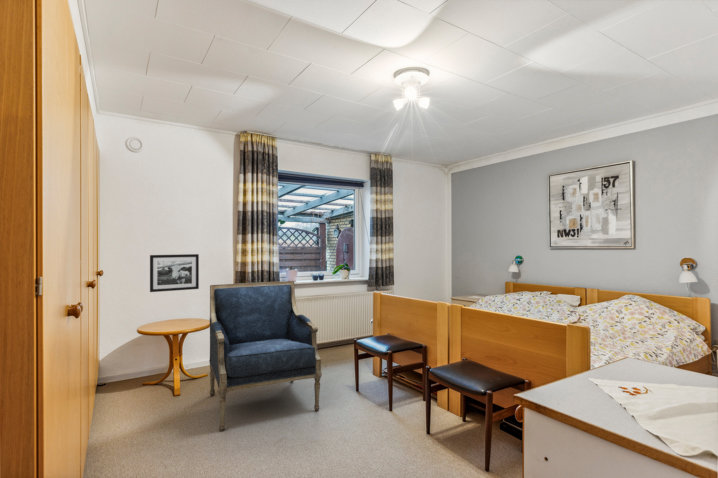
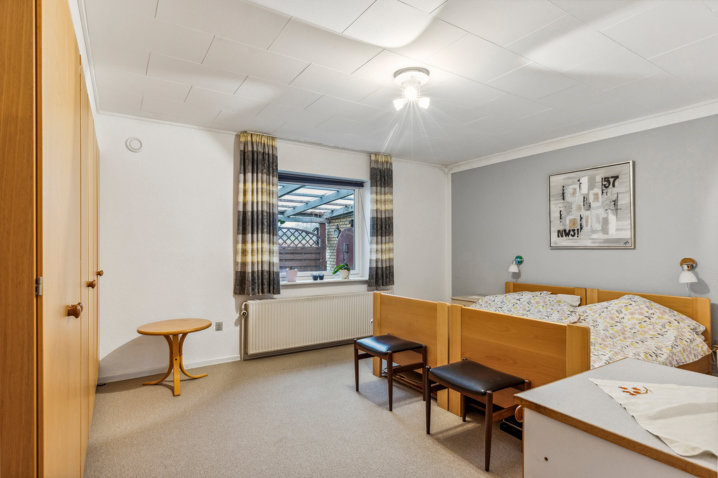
- picture frame [149,253,200,293]
- armchair [208,280,323,433]
